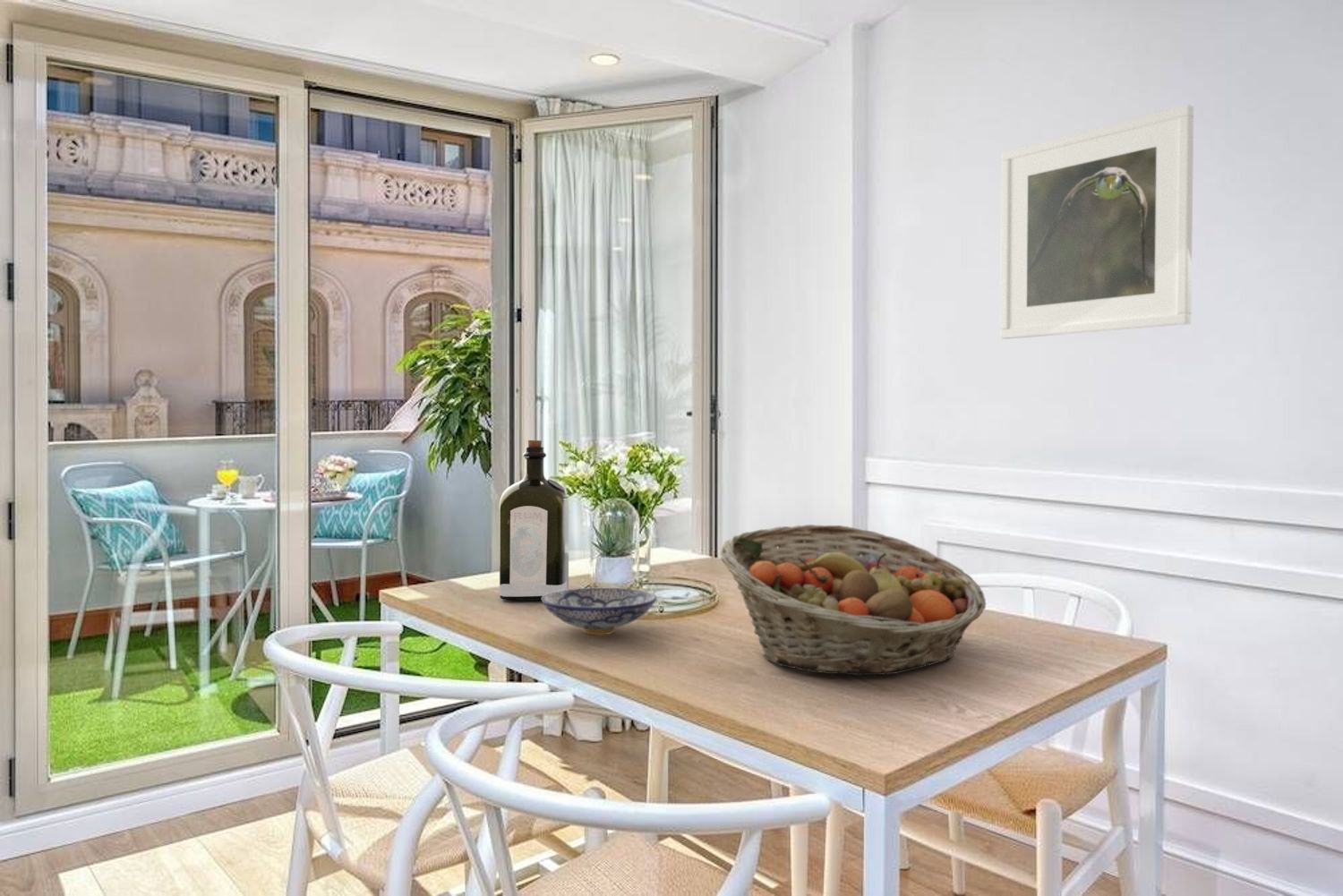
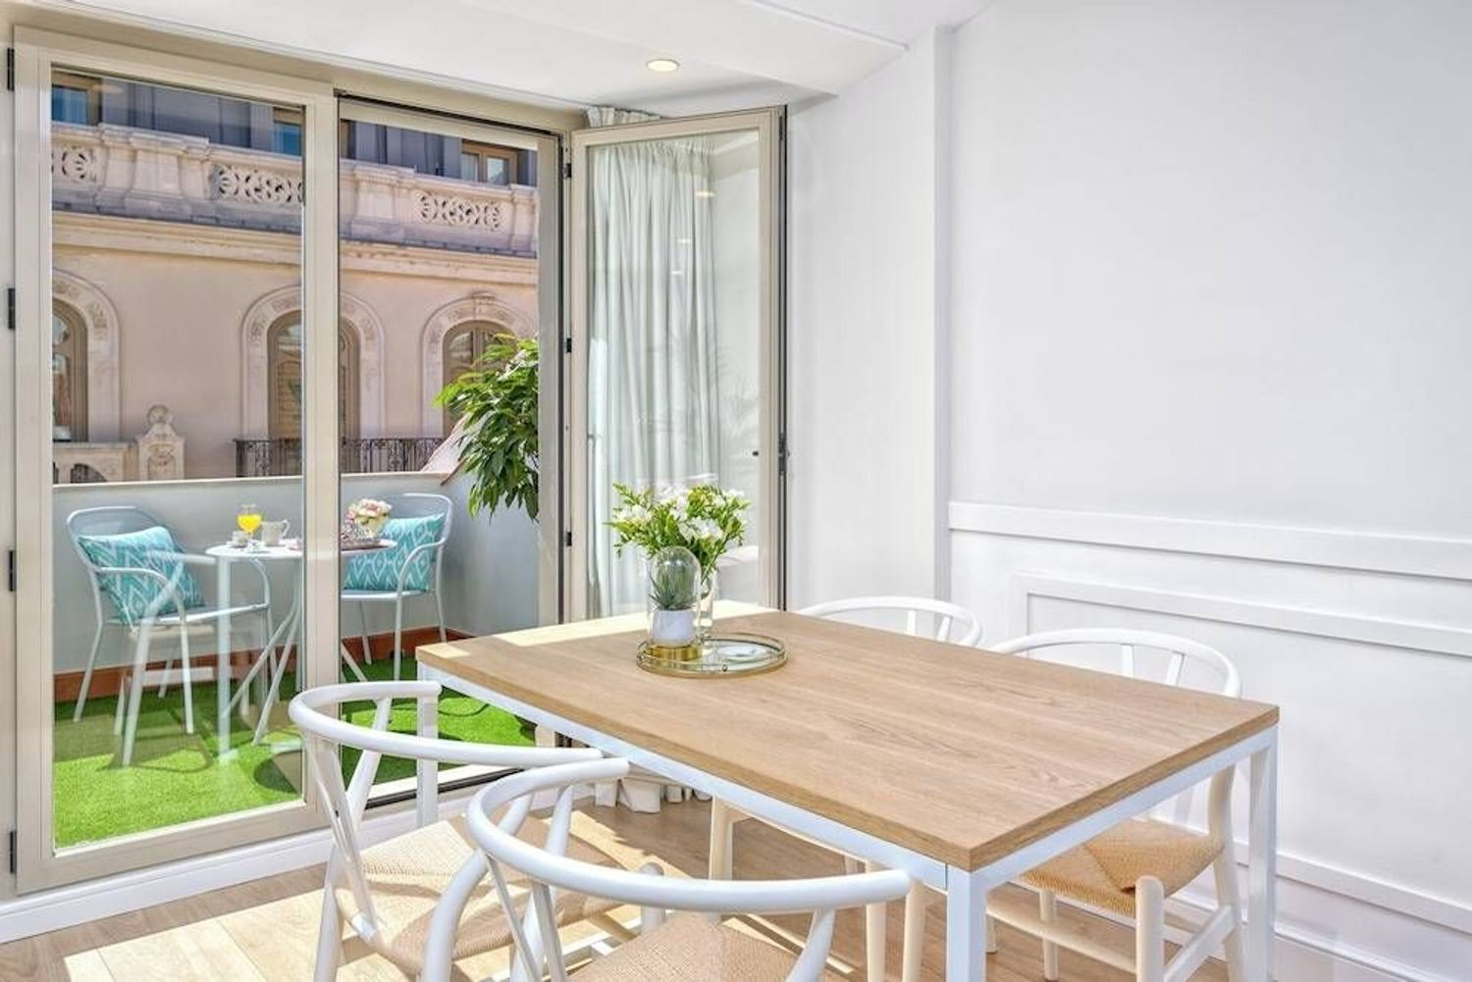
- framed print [999,104,1194,340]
- bowl [541,587,658,636]
- liquor [499,439,569,601]
- fruit basket [719,524,987,677]
